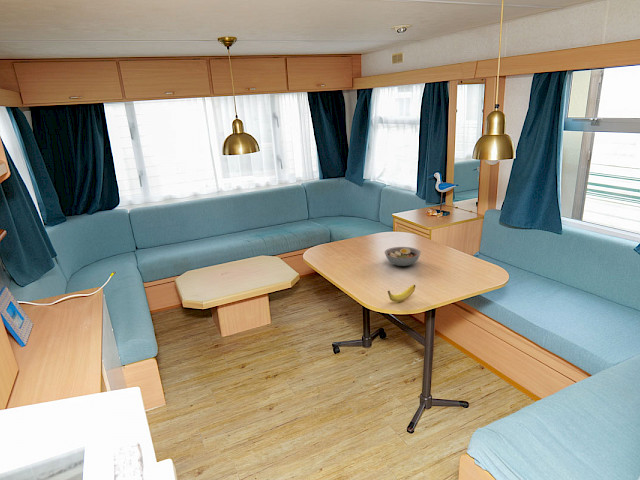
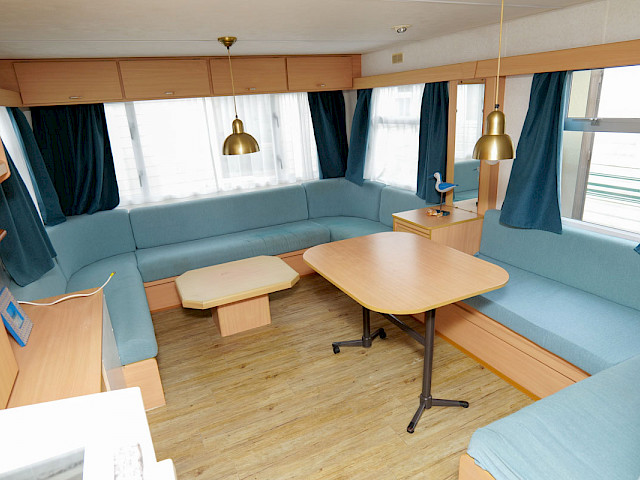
- bowl [384,246,422,267]
- banana [387,284,416,303]
